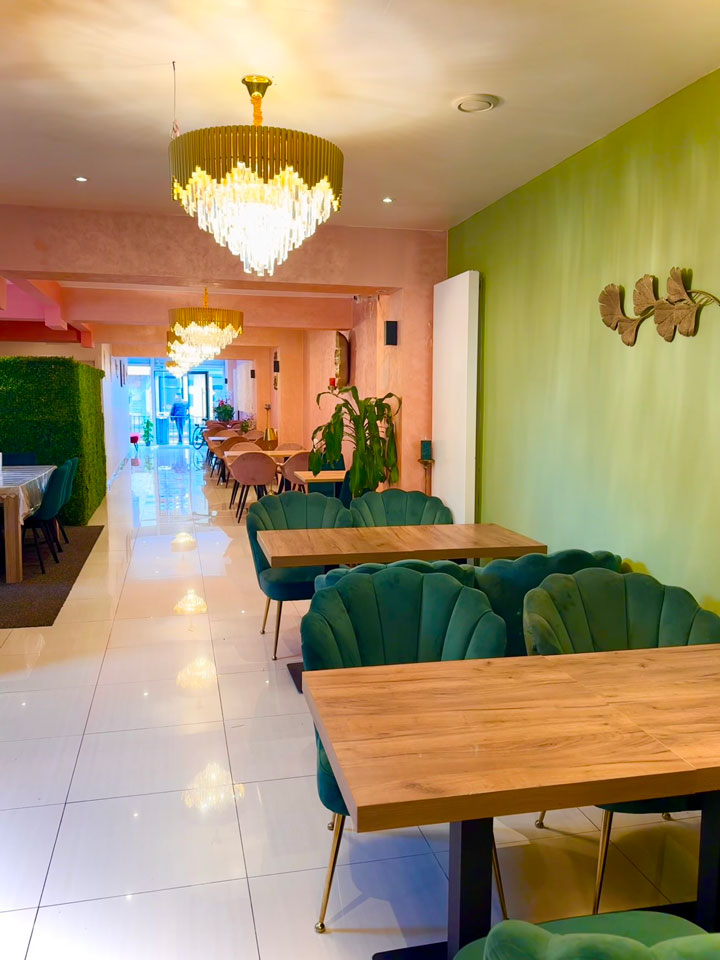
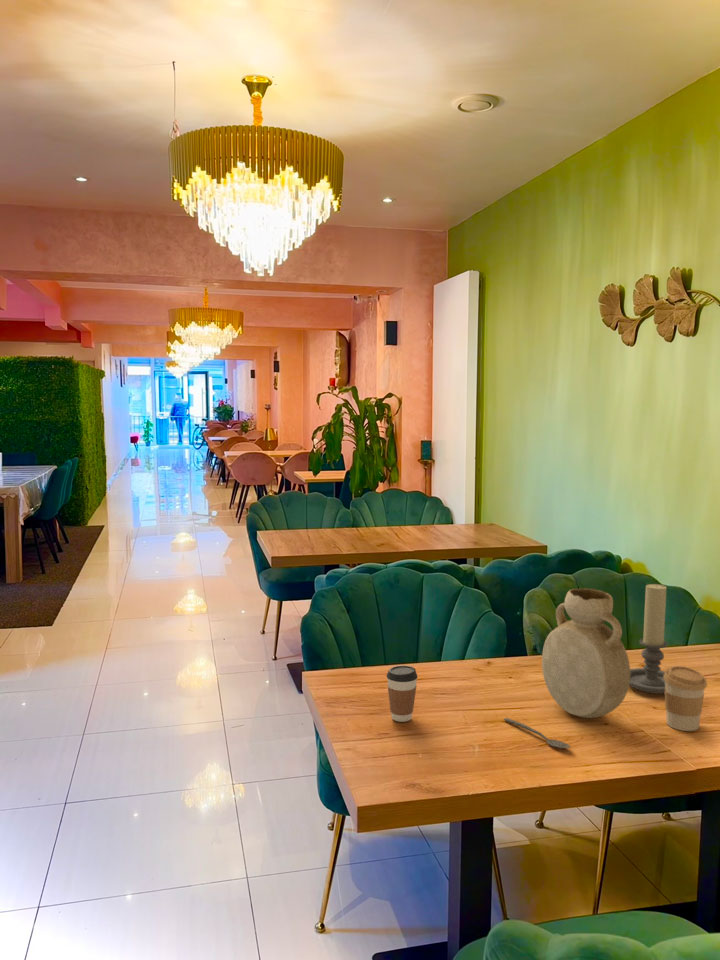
+ vase [541,587,631,719]
+ candle holder [629,583,668,695]
+ coffee cup [663,665,708,732]
+ spoon [503,717,572,749]
+ coffee cup [386,665,418,723]
